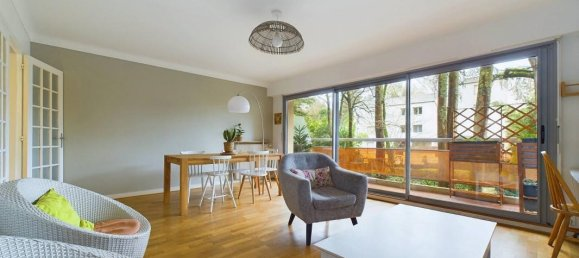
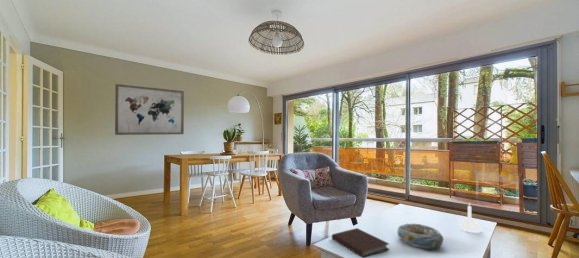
+ wall art [114,83,185,136]
+ candle holder [456,201,483,232]
+ notebook [331,227,390,258]
+ decorative bowl [396,223,445,250]
